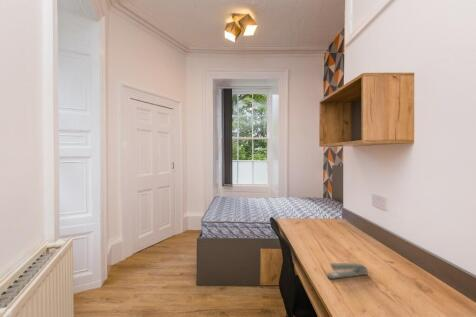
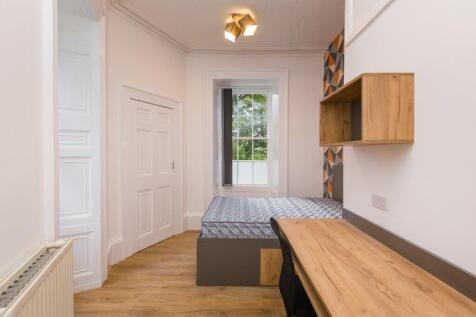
- stapler [326,262,369,280]
